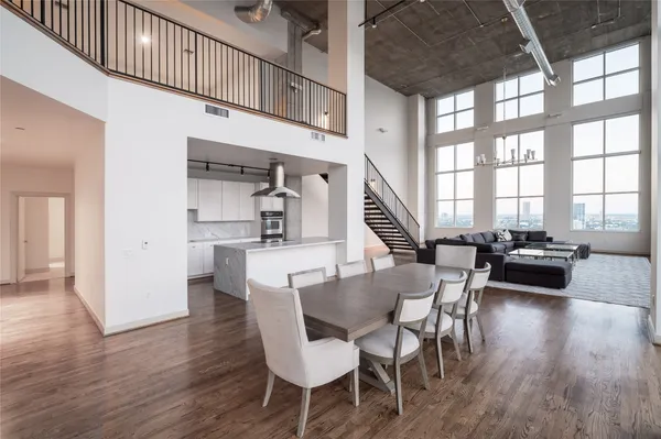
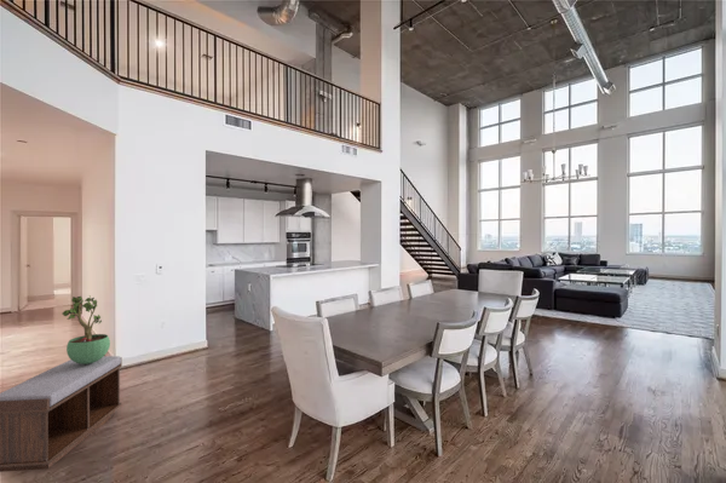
+ potted plant [62,294,111,364]
+ bench [0,355,123,473]
